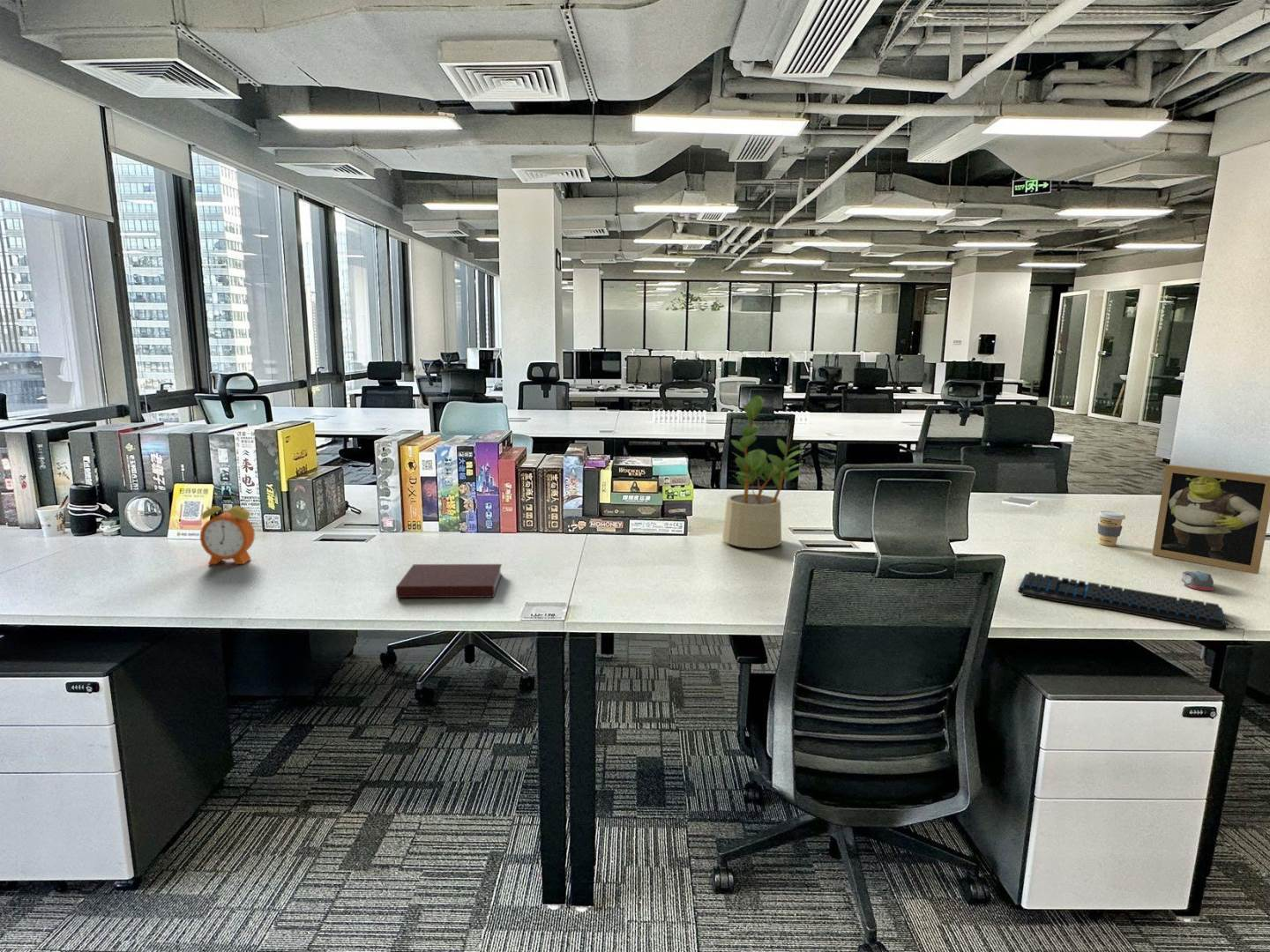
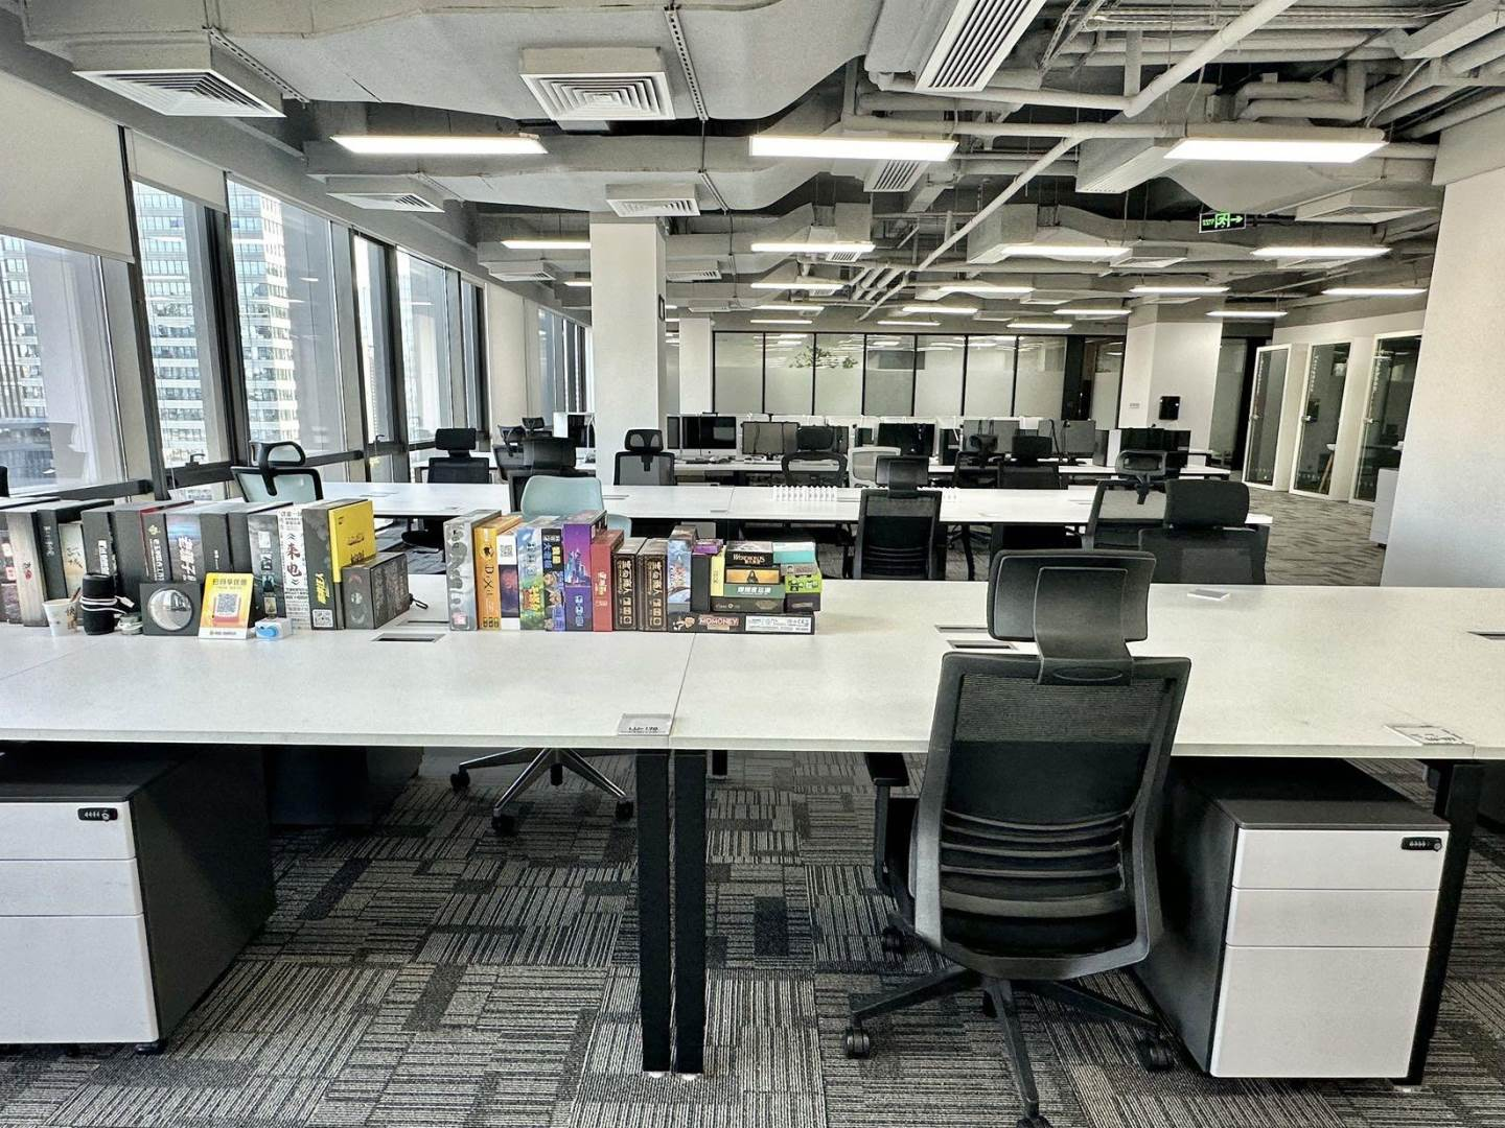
- notebook [395,563,503,599]
- picture frame [1152,464,1270,575]
- computer mouse [1181,570,1215,591]
- keyboard [1018,571,1229,632]
- potted plant [721,395,806,549]
- alarm clock [199,495,256,565]
- coffee cup [1096,509,1126,547]
